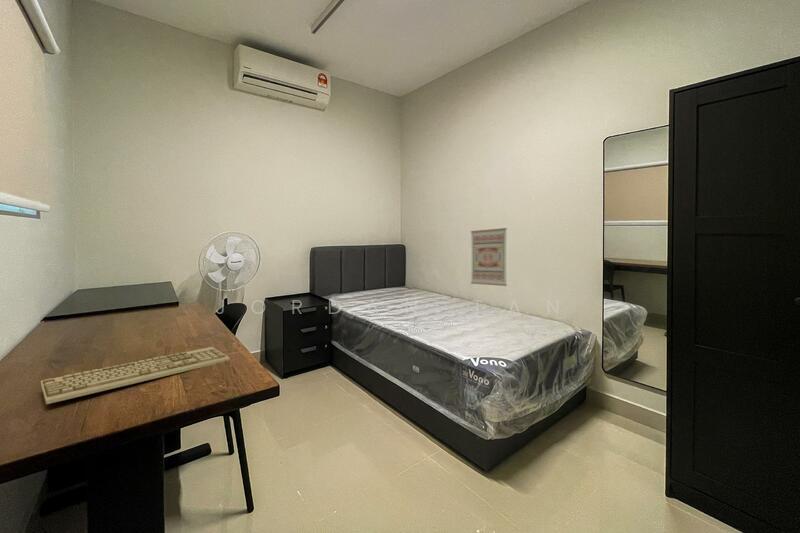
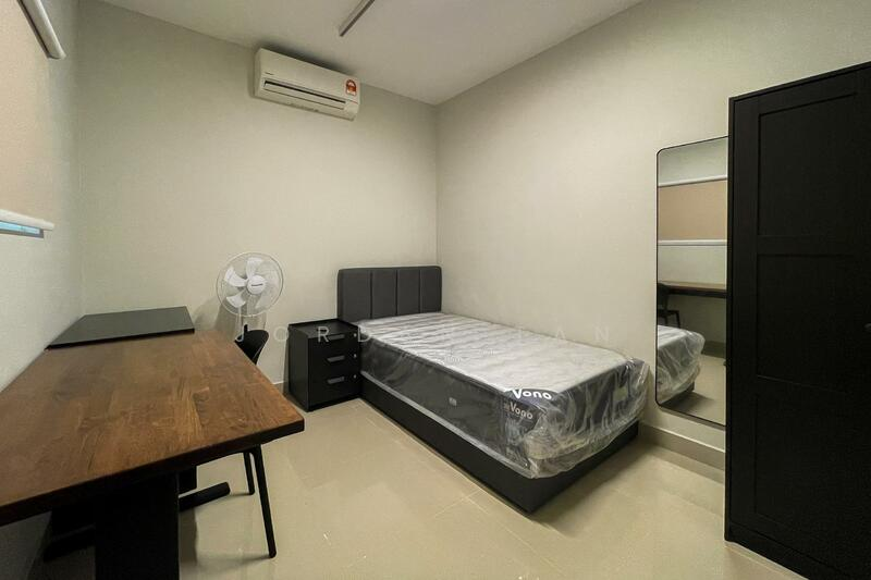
- keyboard [40,346,231,405]
- wall art [470,227,508,287]
